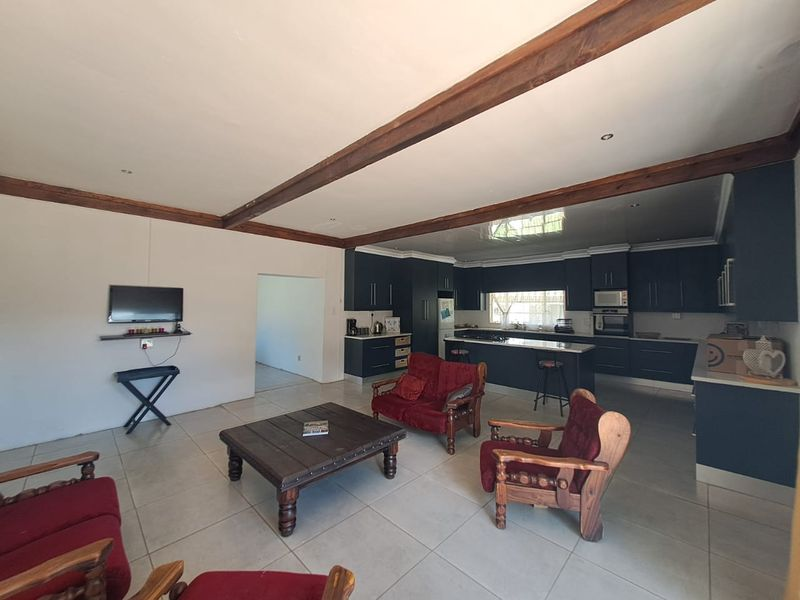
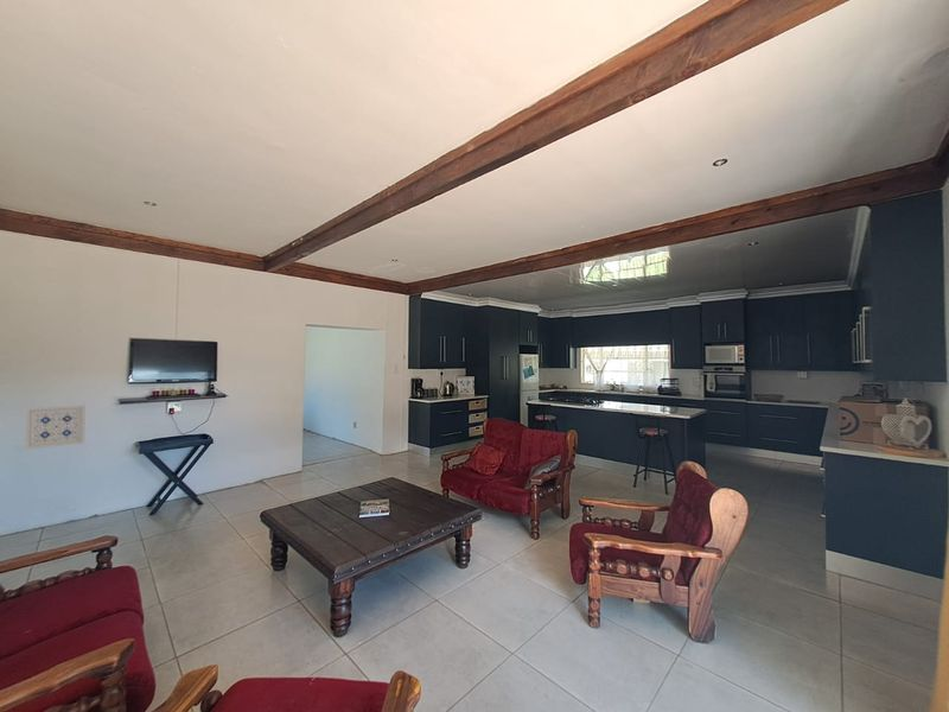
+ wall art [24,403,87,451]
